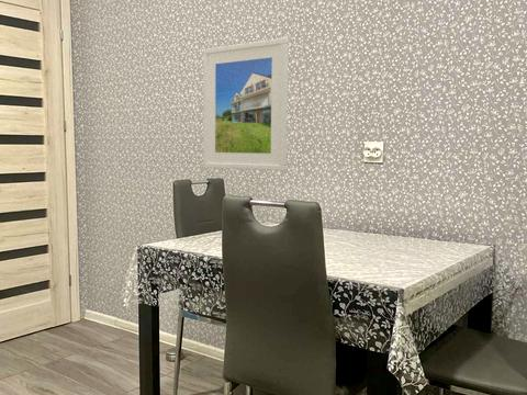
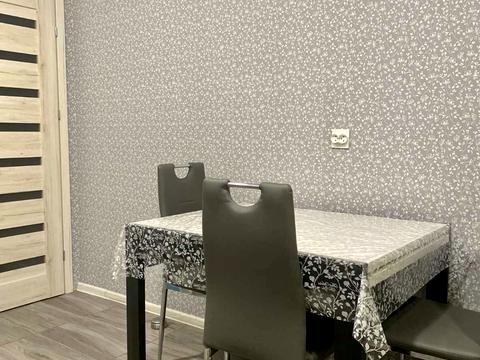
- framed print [202,37,290,172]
